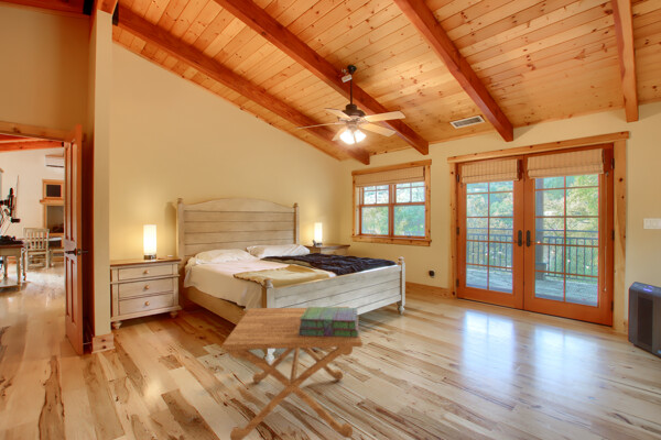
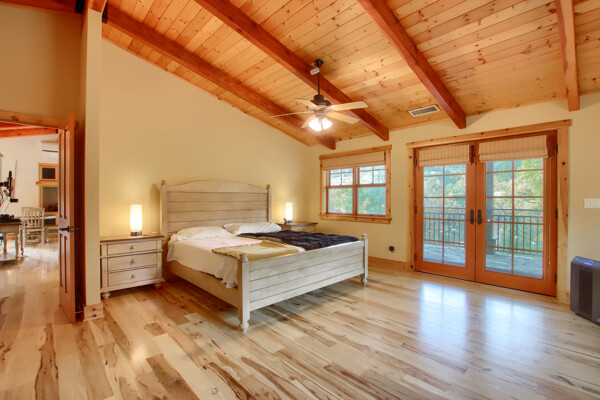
- side table [220,306,364,440]
- stack of books [299,306,359,337]
